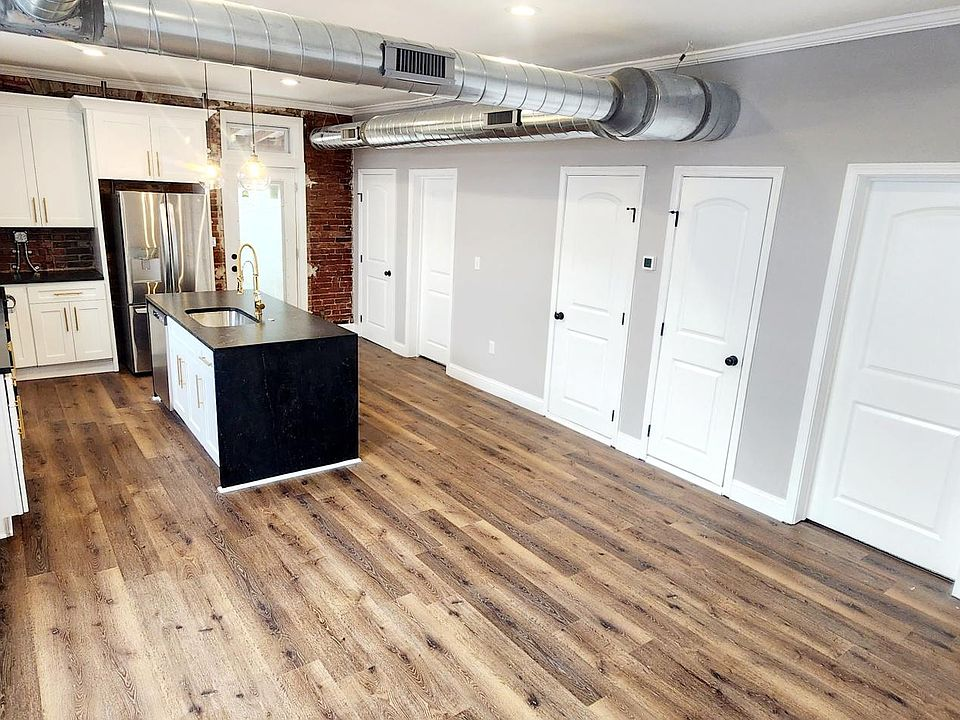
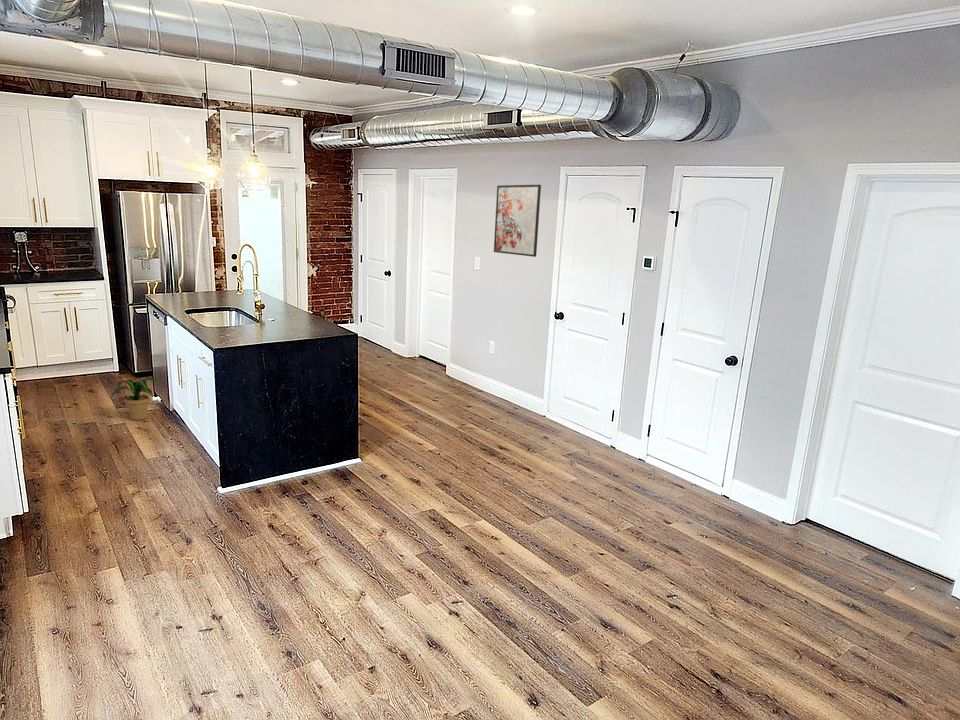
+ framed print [493,184,542,258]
+ potted plant [110,377,160,421]
